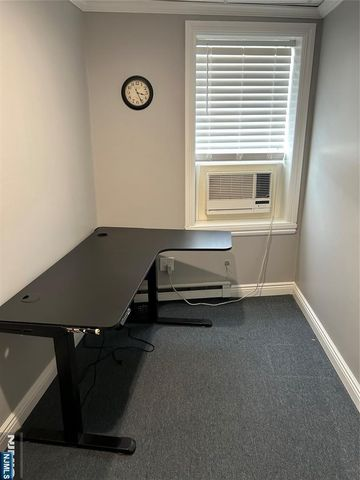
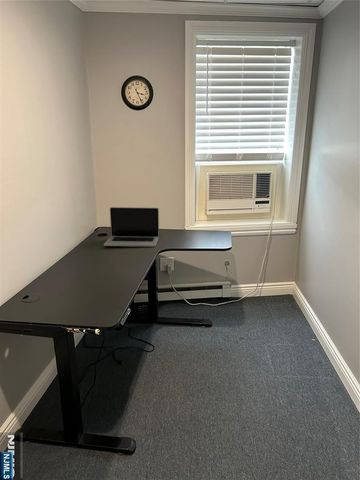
+ laptop [103,206,160,248]
